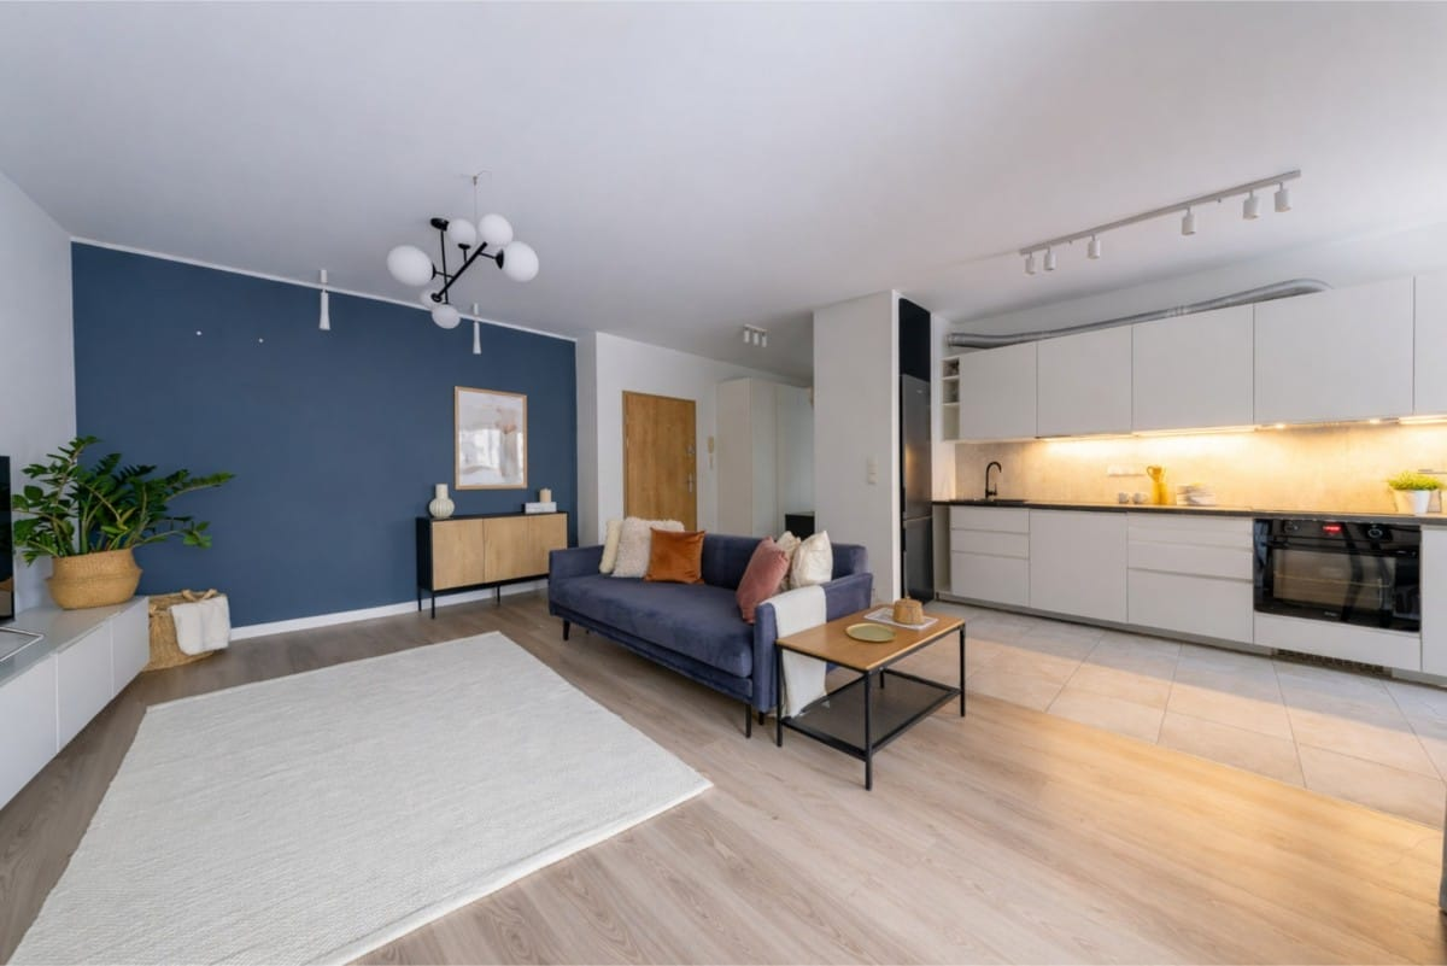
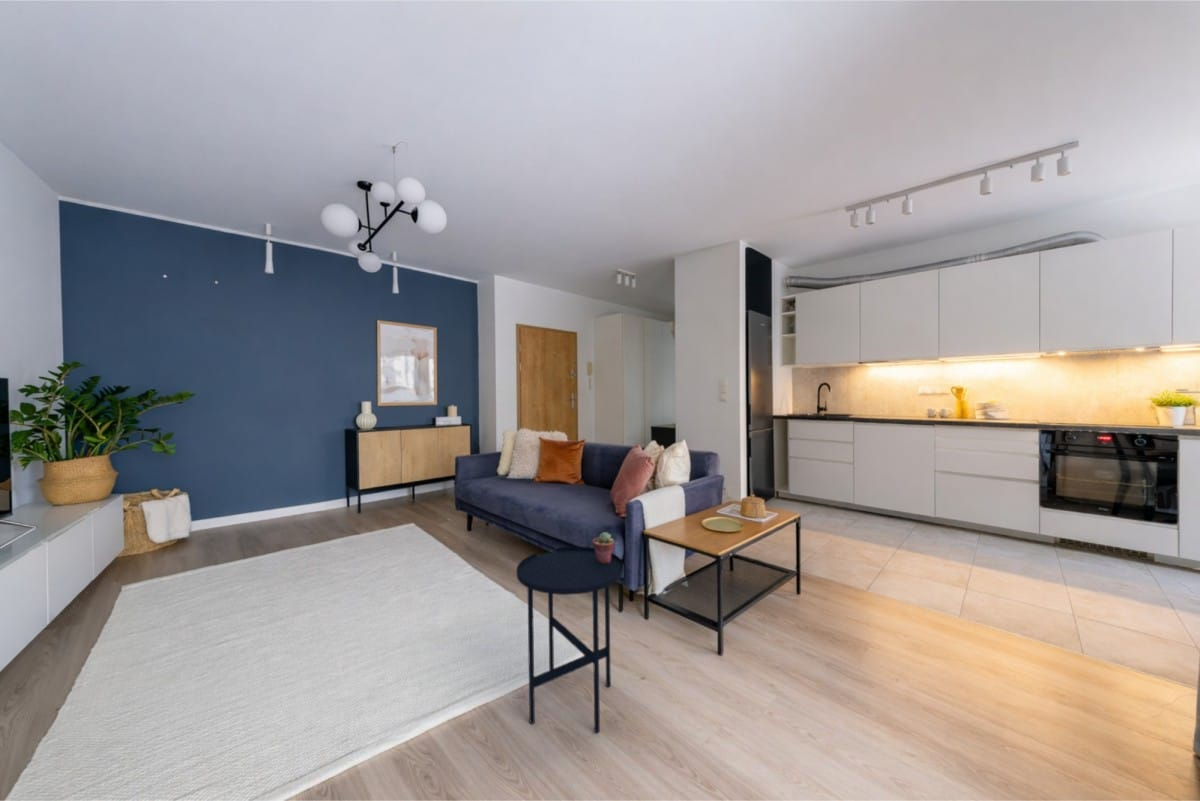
+ side table [515,546,625,733]
+ potted succulent [592,531,615,563]
